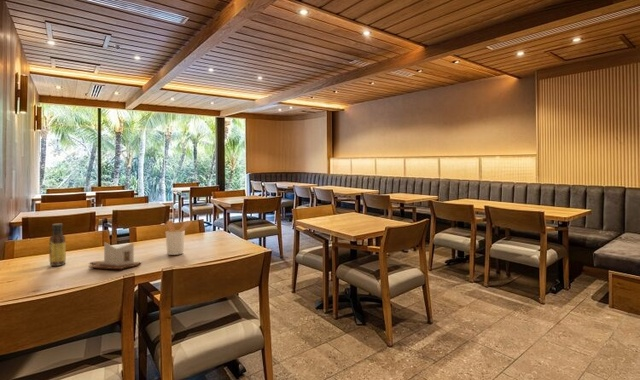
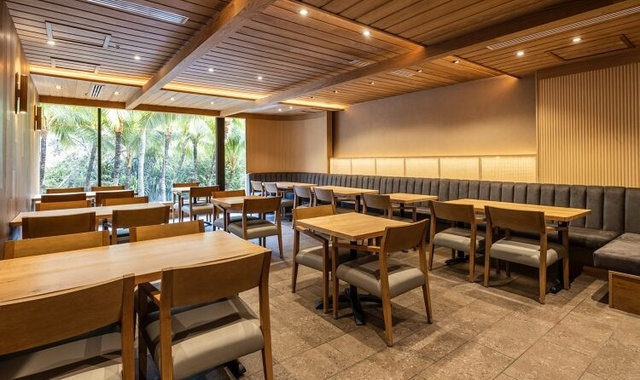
- utensil holder [165,219,193,256]
- sauce bottle [48,223,67,267]
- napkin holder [88,242,142,270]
